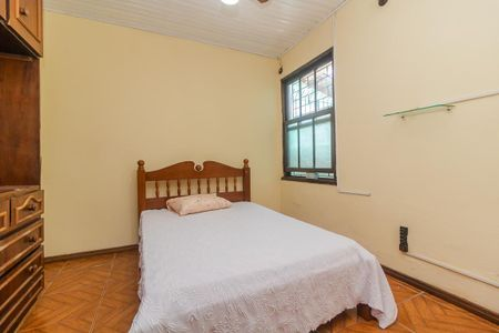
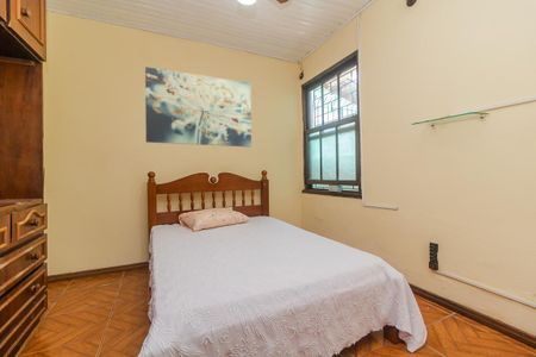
+ wall art [144,65,253,148]
